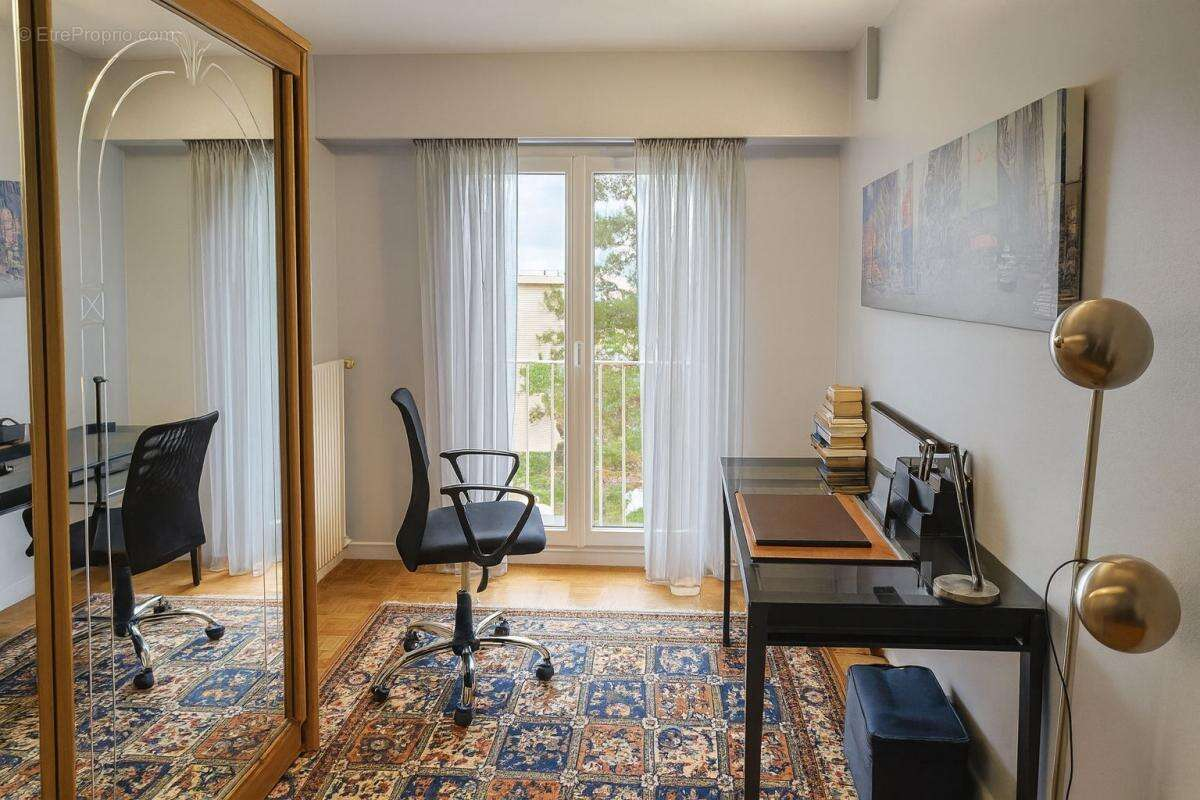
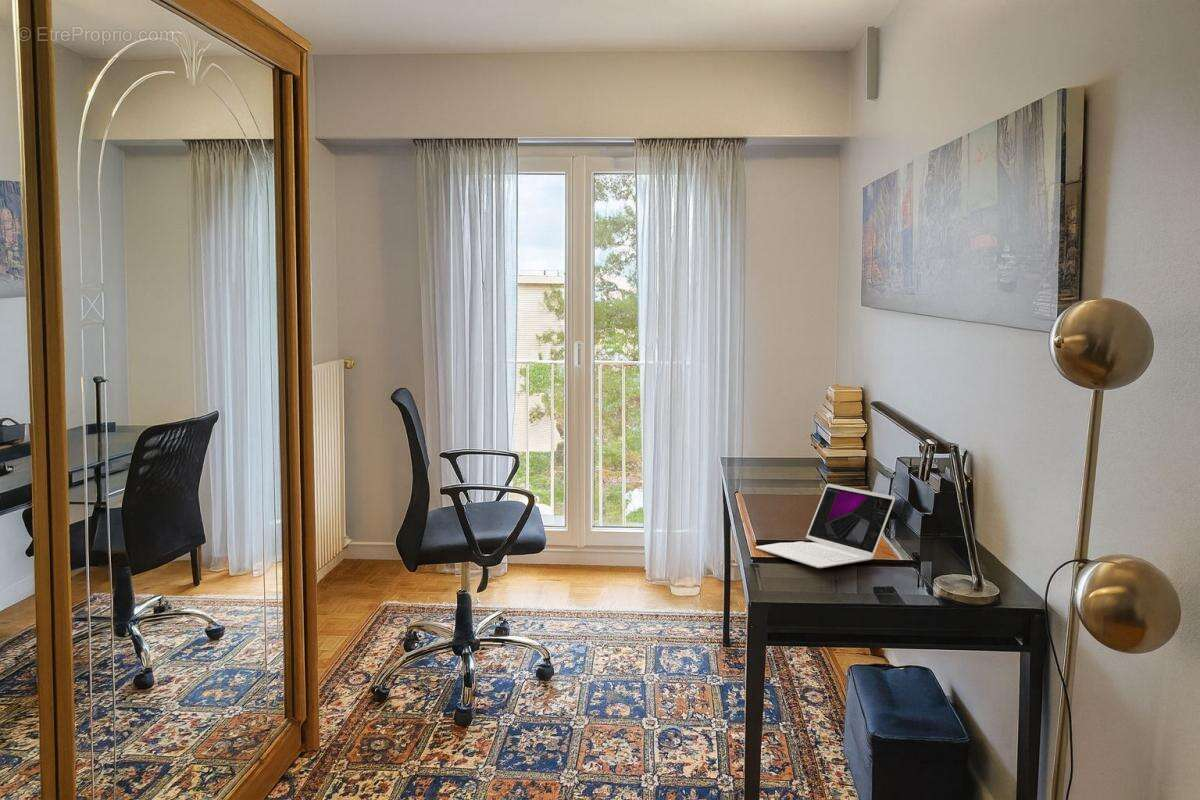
+ laptop [755,483,896,569]
